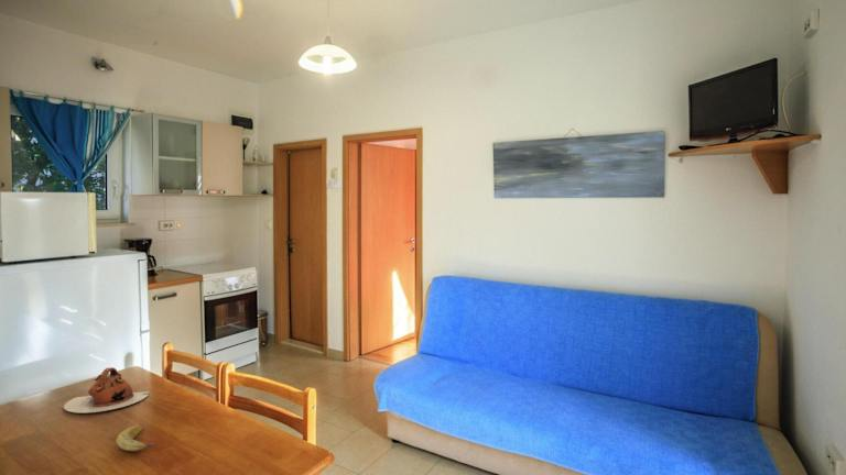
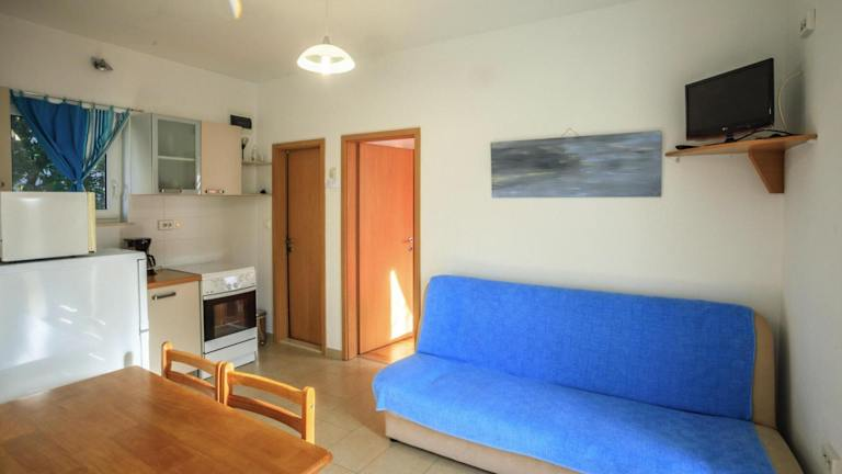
- teapot [63,366,151,413]
- fruit [115,424,156,452]
